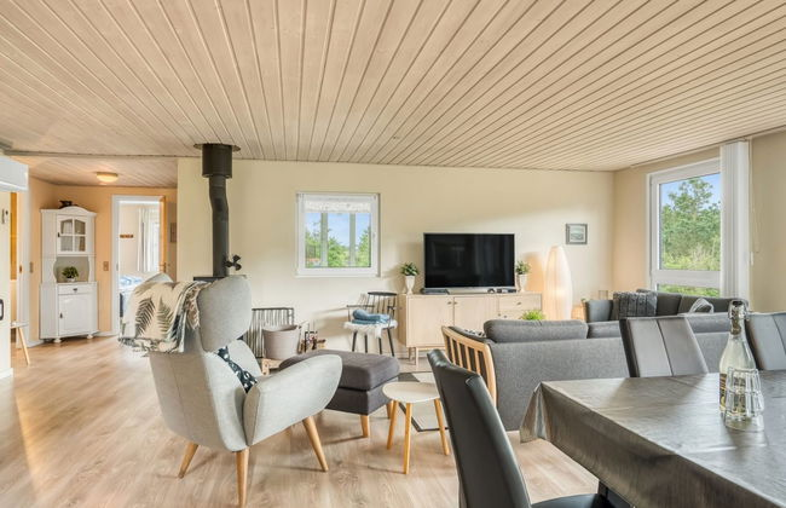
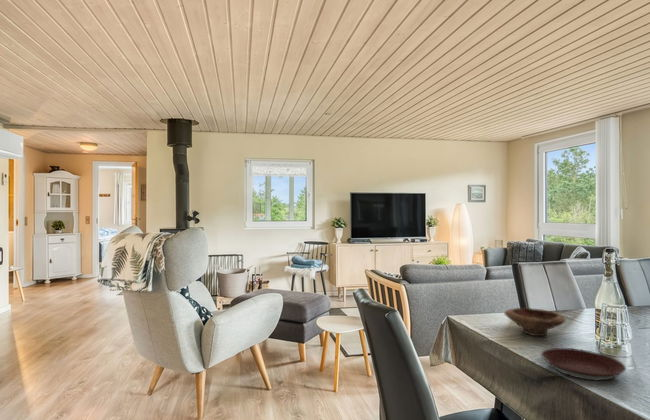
+ bowl [503,307,567,337]
+ plate [540,347,627,381]
